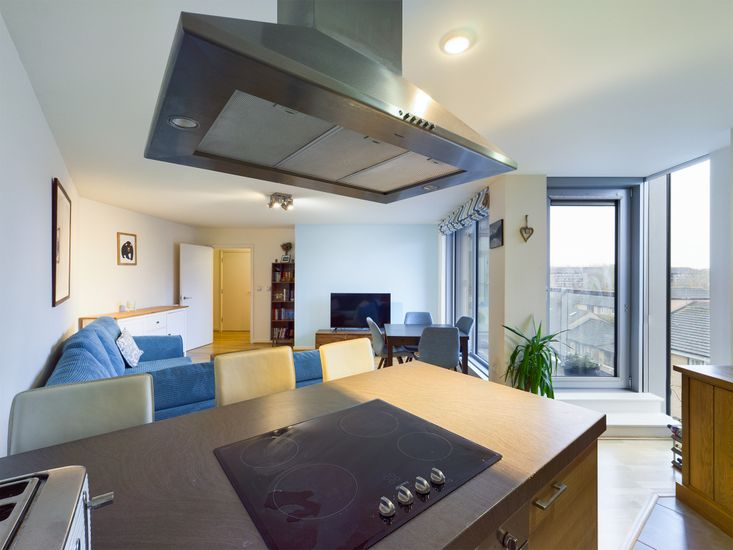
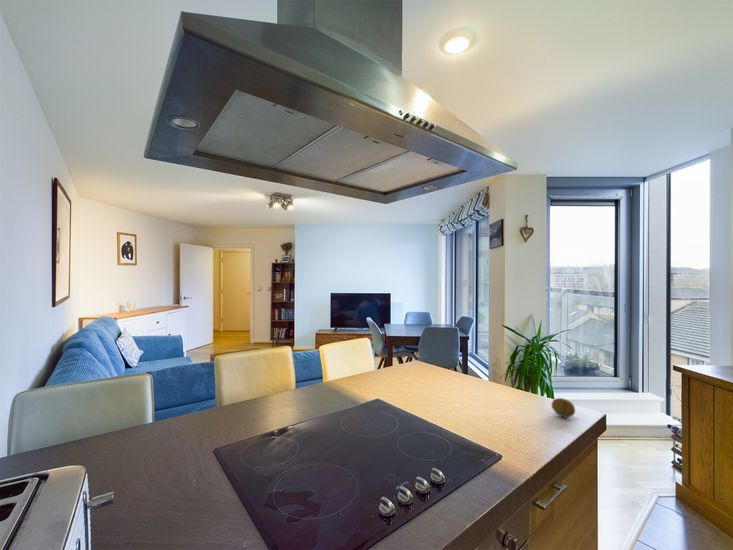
+ fruit [550,397,576,418]
